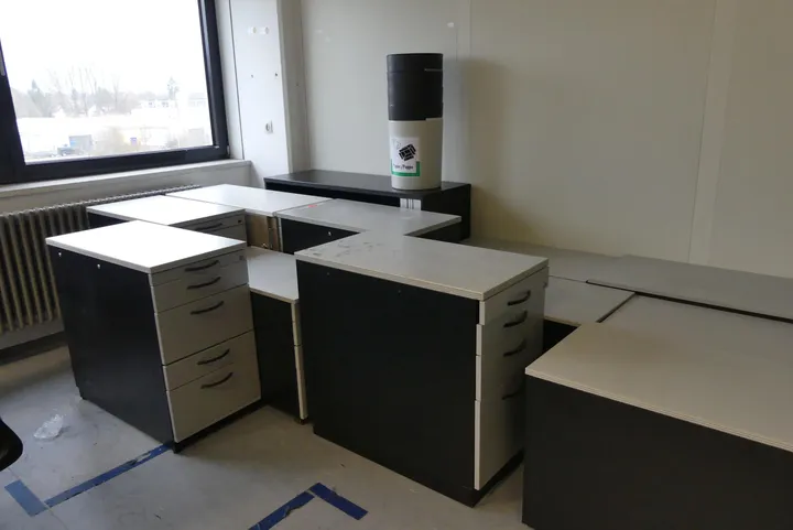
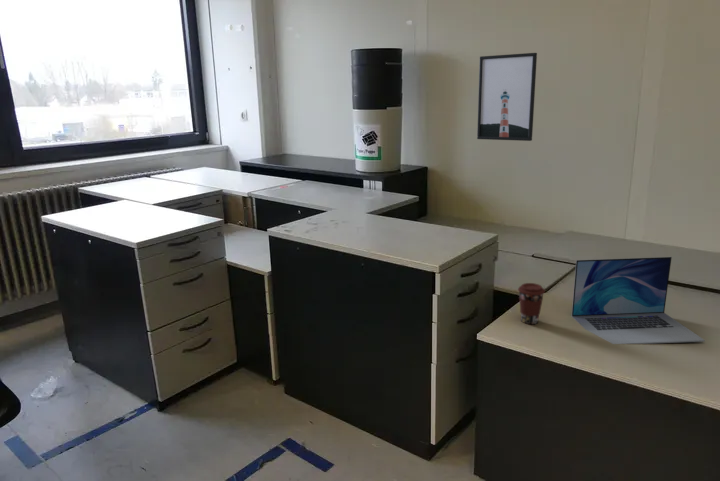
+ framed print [476,52,538,142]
+ coffee cup [517,282,546,325]
+ laptop [571,256,706,345]
